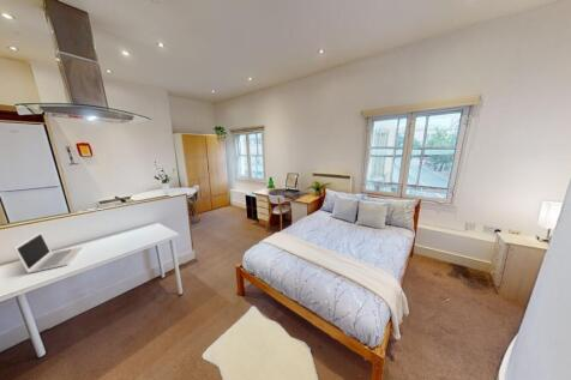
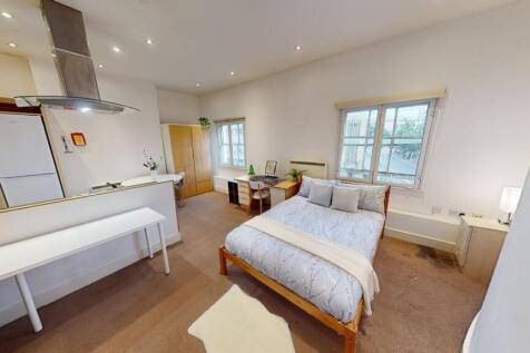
- laptop [13,230,85,275]
